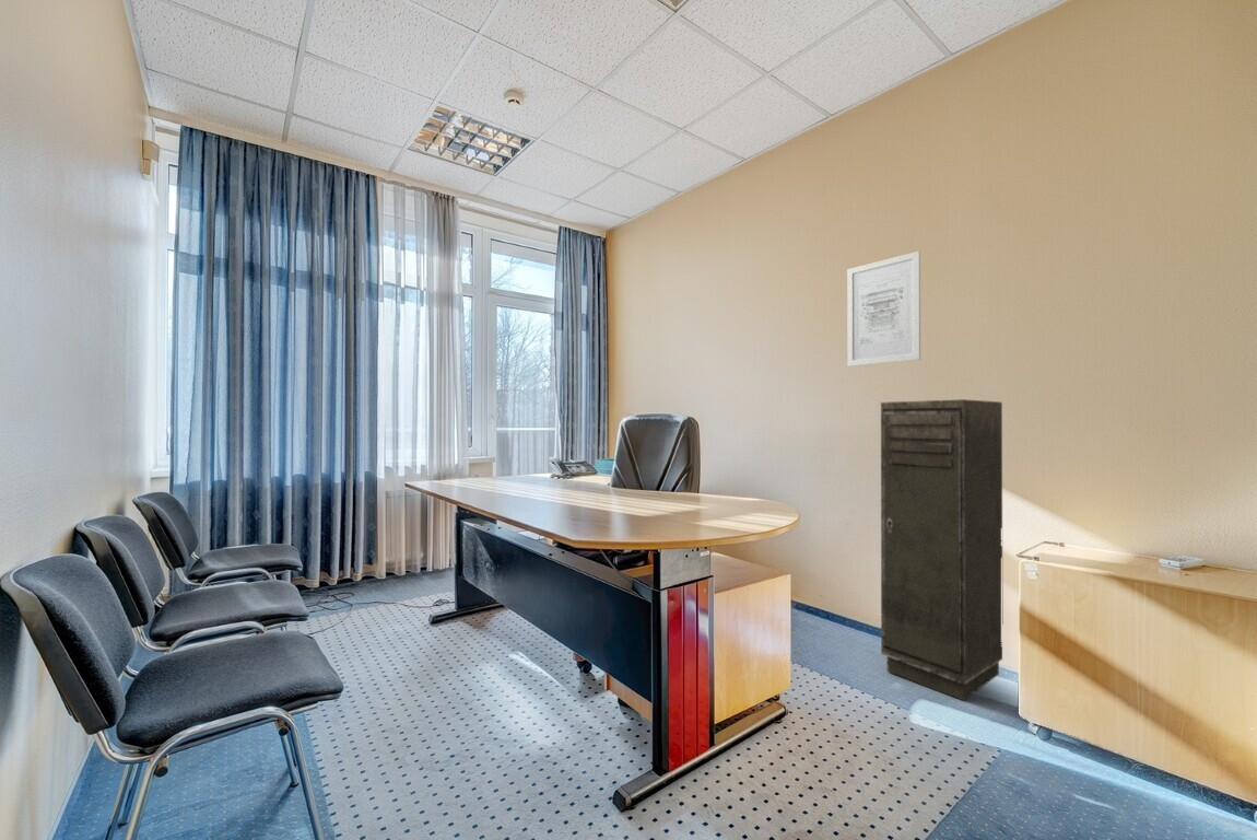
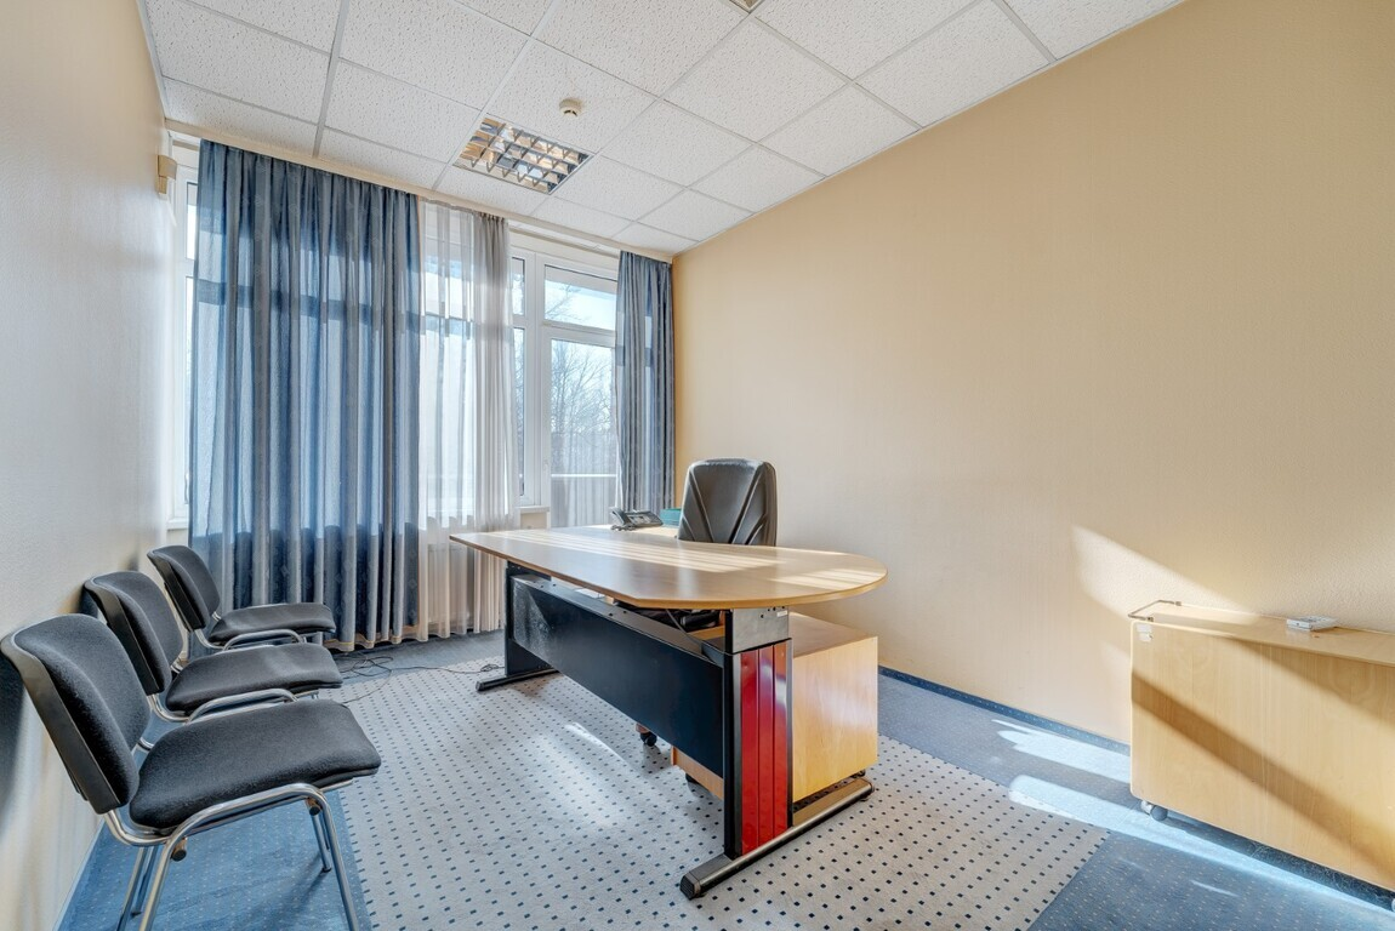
- wall art [846,250,921,368]
- storage cabinet [880,398,1003,701]
